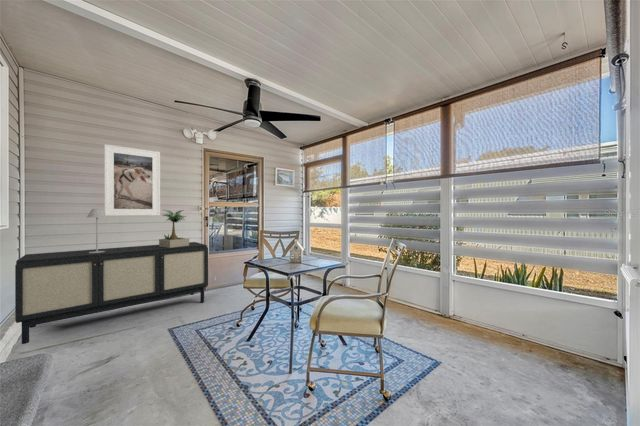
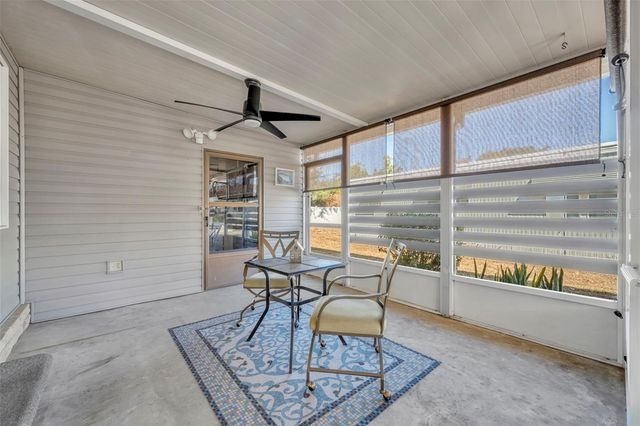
- table lamp [86,208,107,253]
- sideboard [14,241,209,345]
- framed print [103,143,161,217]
- potted plant [158,209,190,248]
